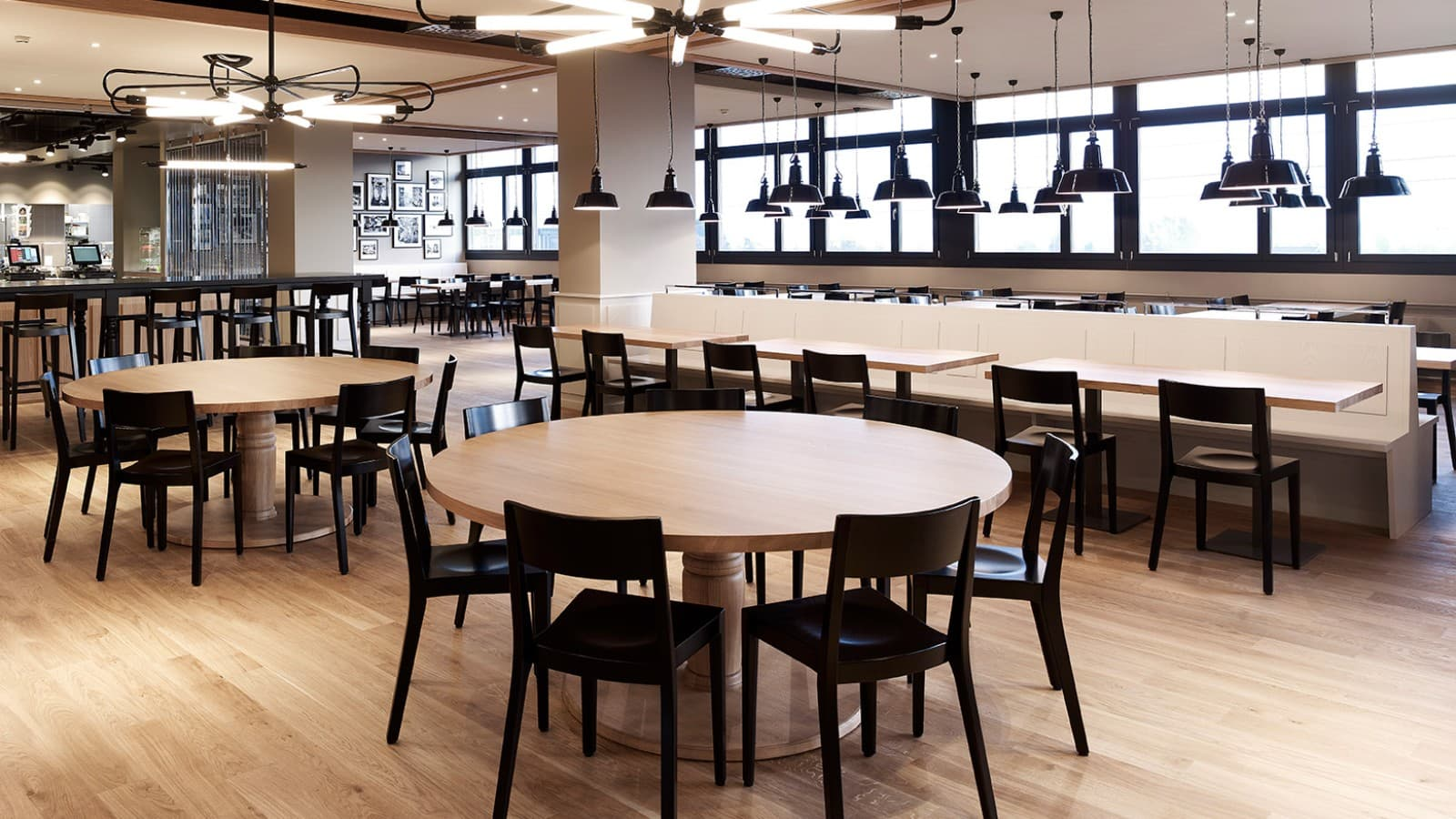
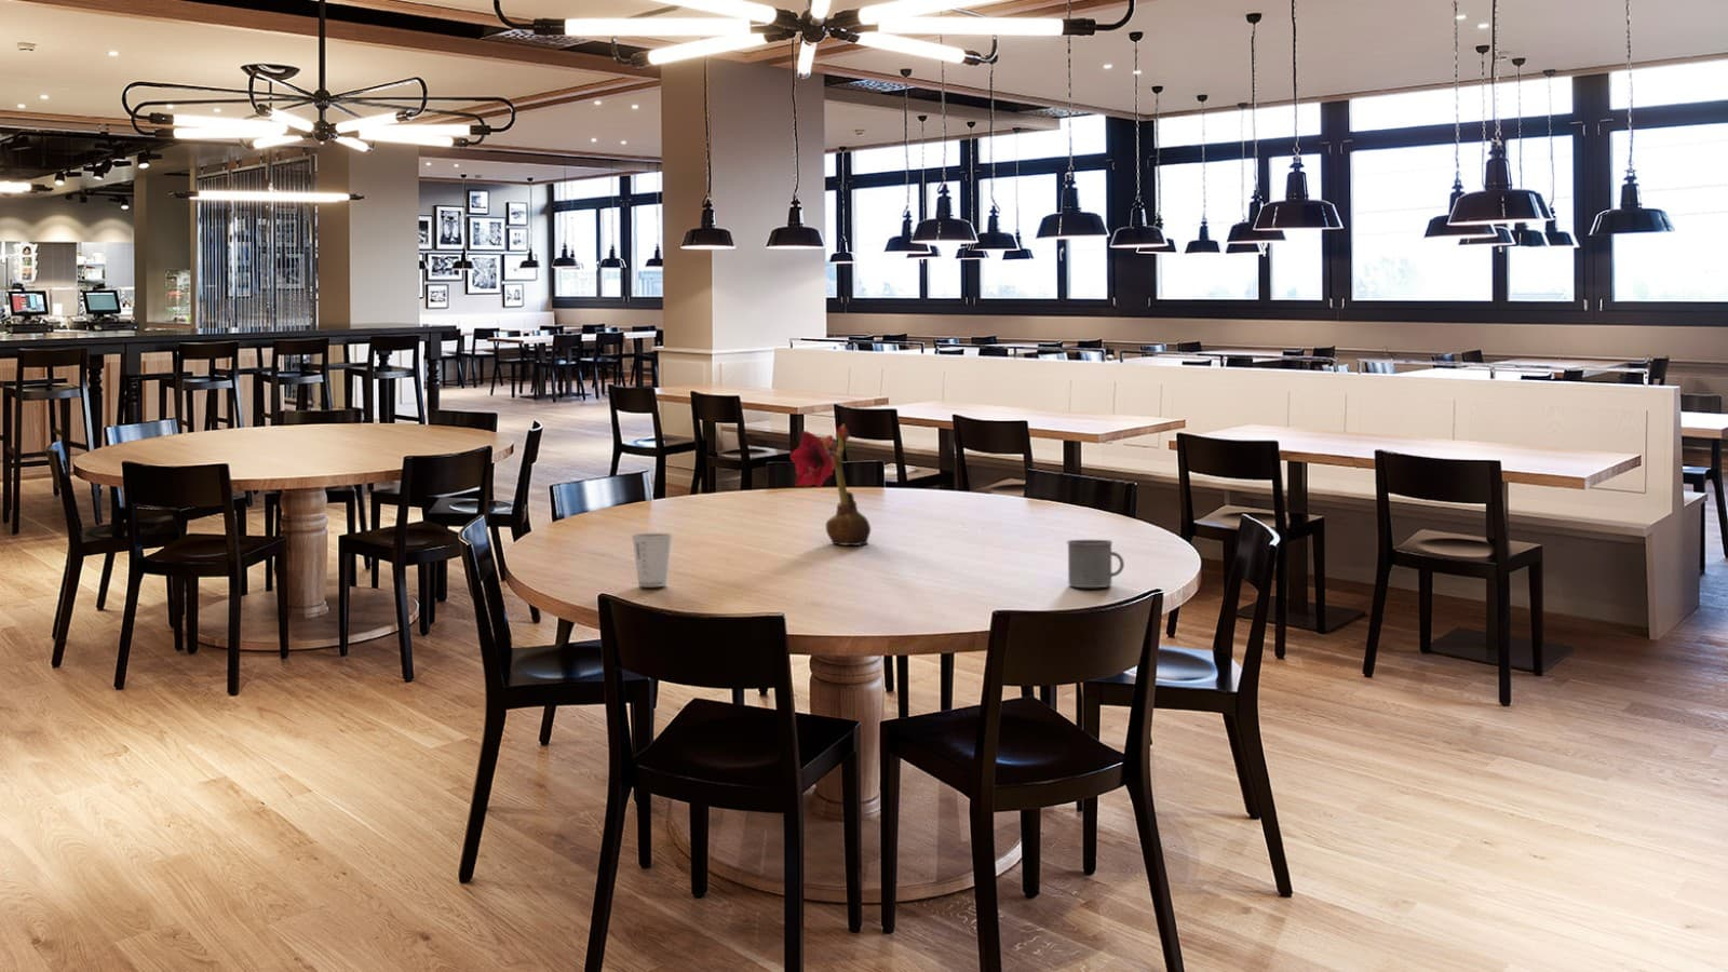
+ dixie cup [630,533,673,587]
+ flower [789,423,871,546]
+ mug [1066,539,1125,589]
